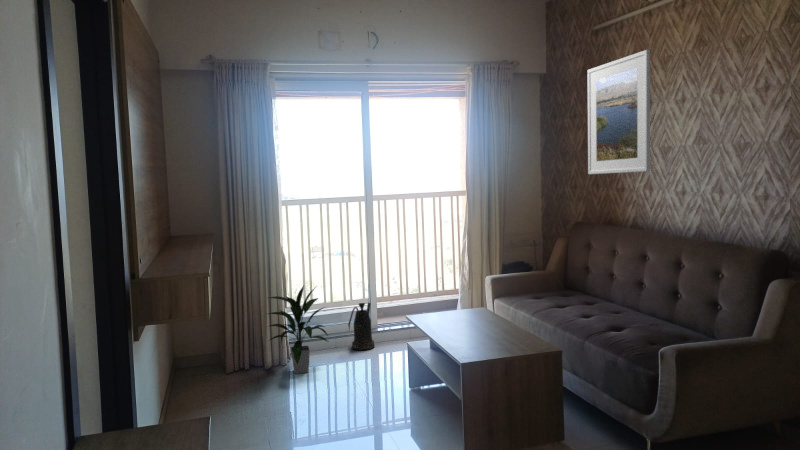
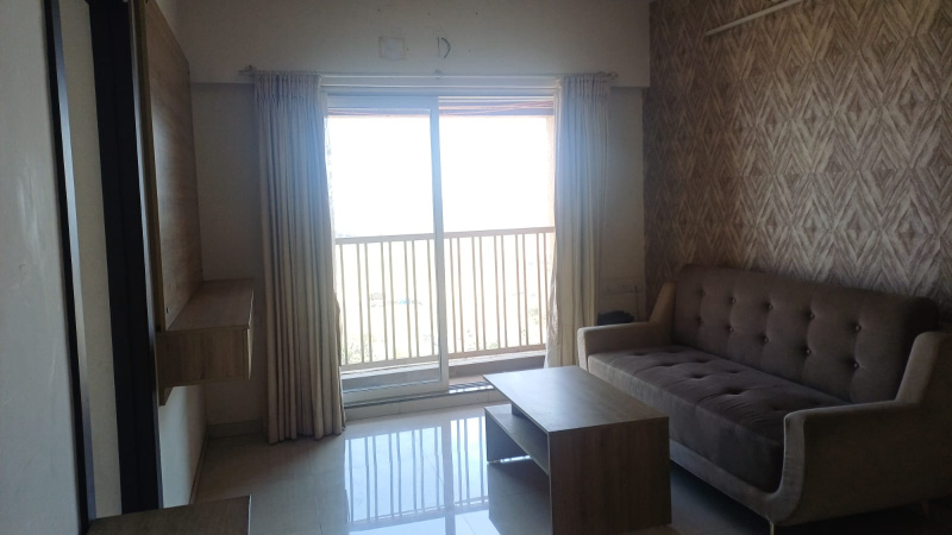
- watering can [347,302,376,351]
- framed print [587,49,651,175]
- indoor plant [265,284,330,375]
